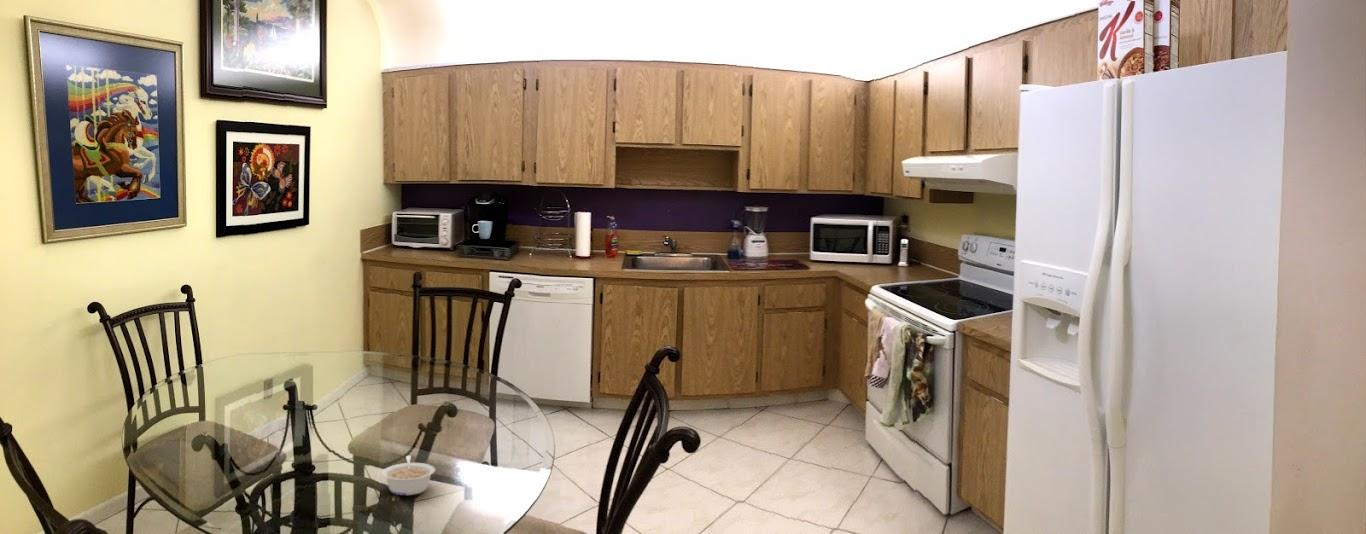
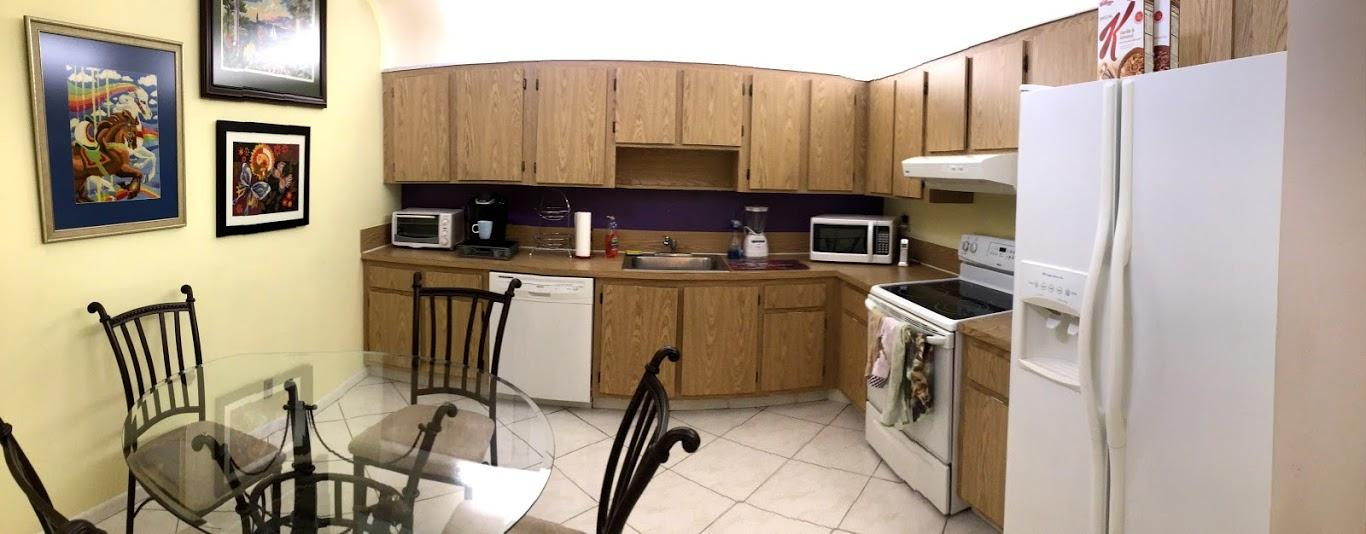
- legume [381,455,436,496]
